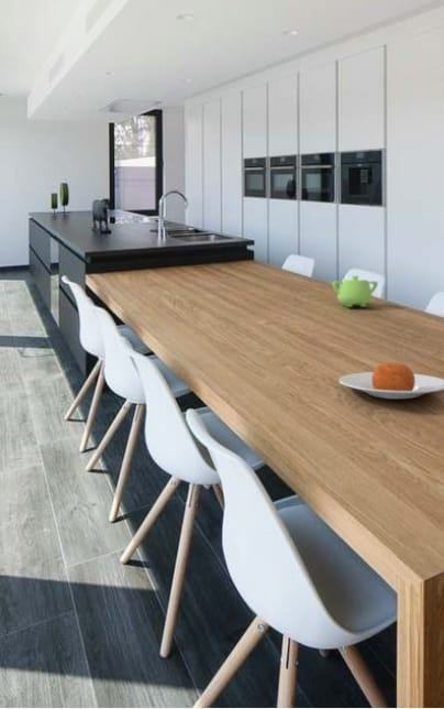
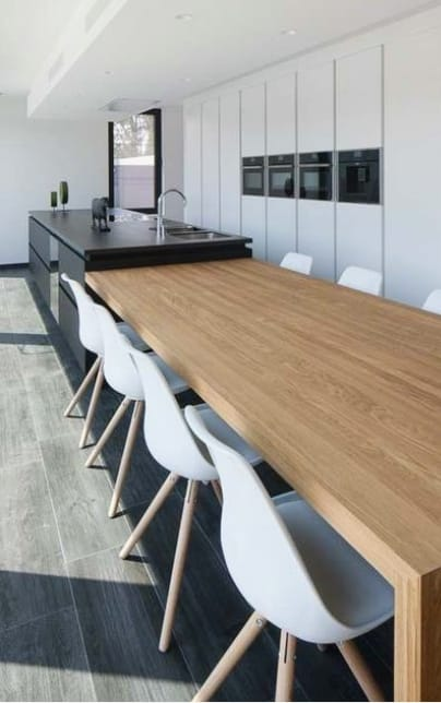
- plate [337,361,444,400]
- teapot [331,275,379,308]
